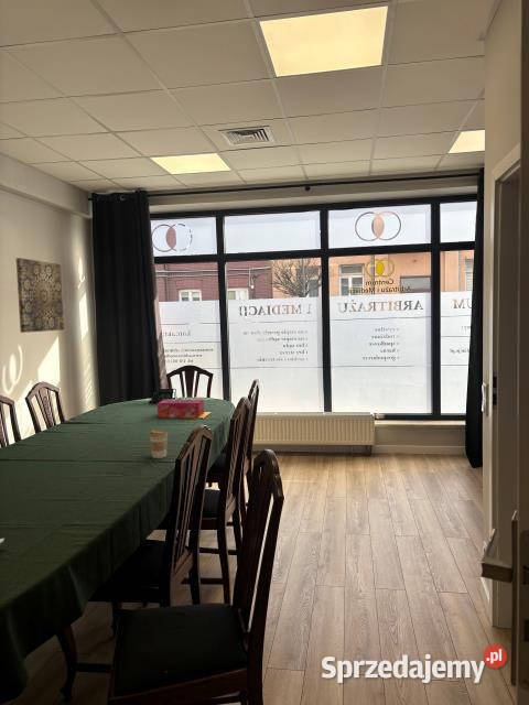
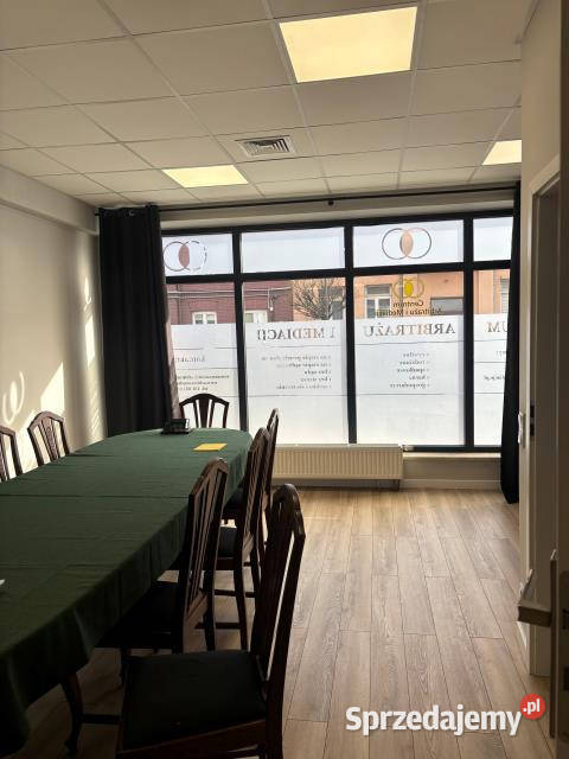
- wall art [15,257,65,334]
- tissue box [156,398,205,419]
- coffee cup [148,429,169,459]
